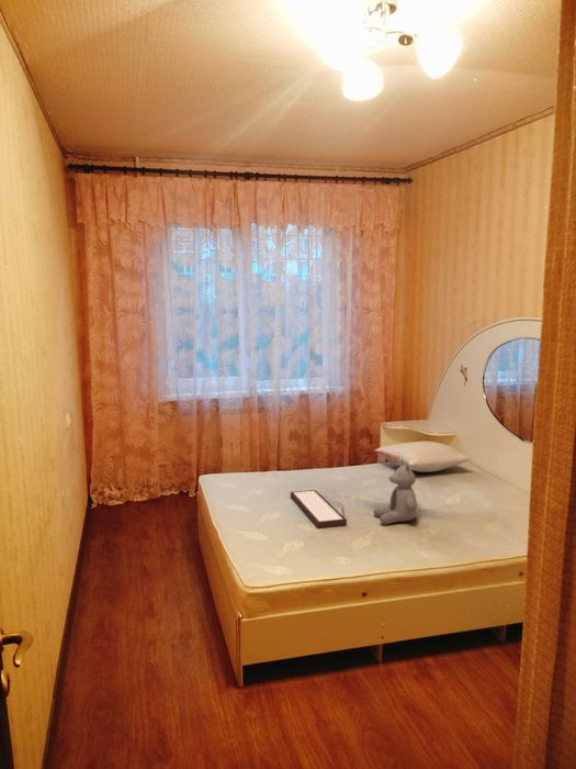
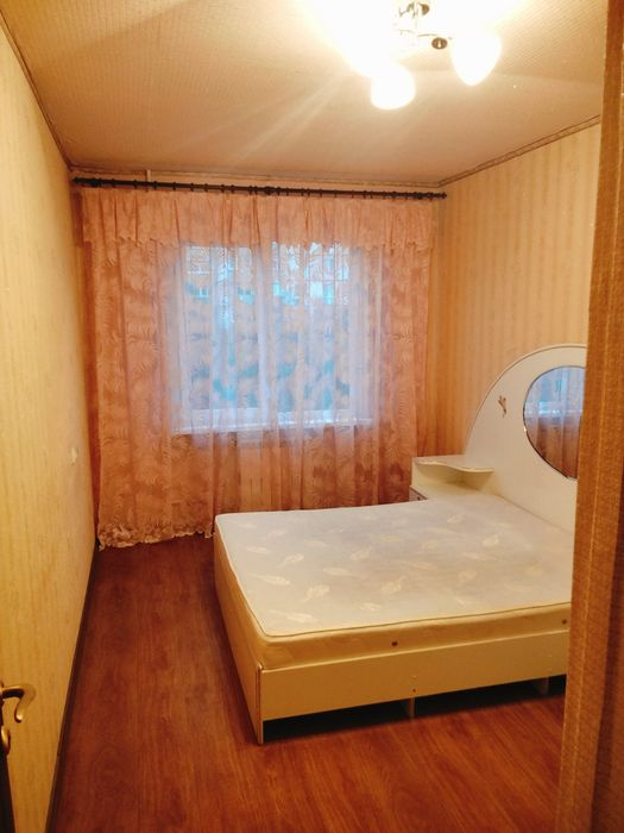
- tray [290,489,348,530]
- teddy bear [372,459,418,525]
- pillow [374,441,473,473]
